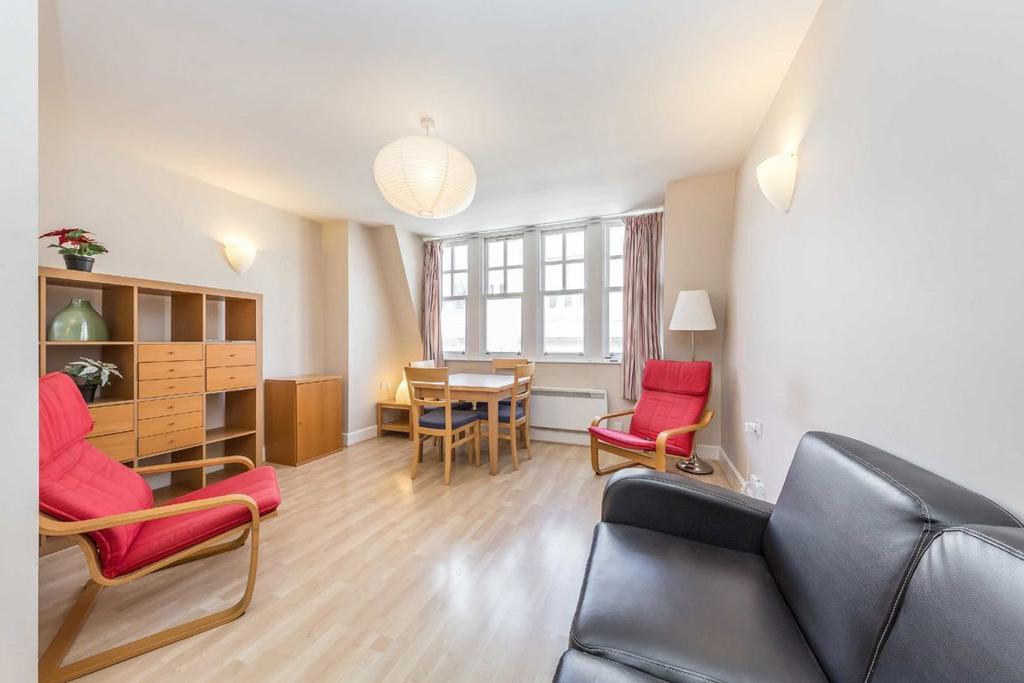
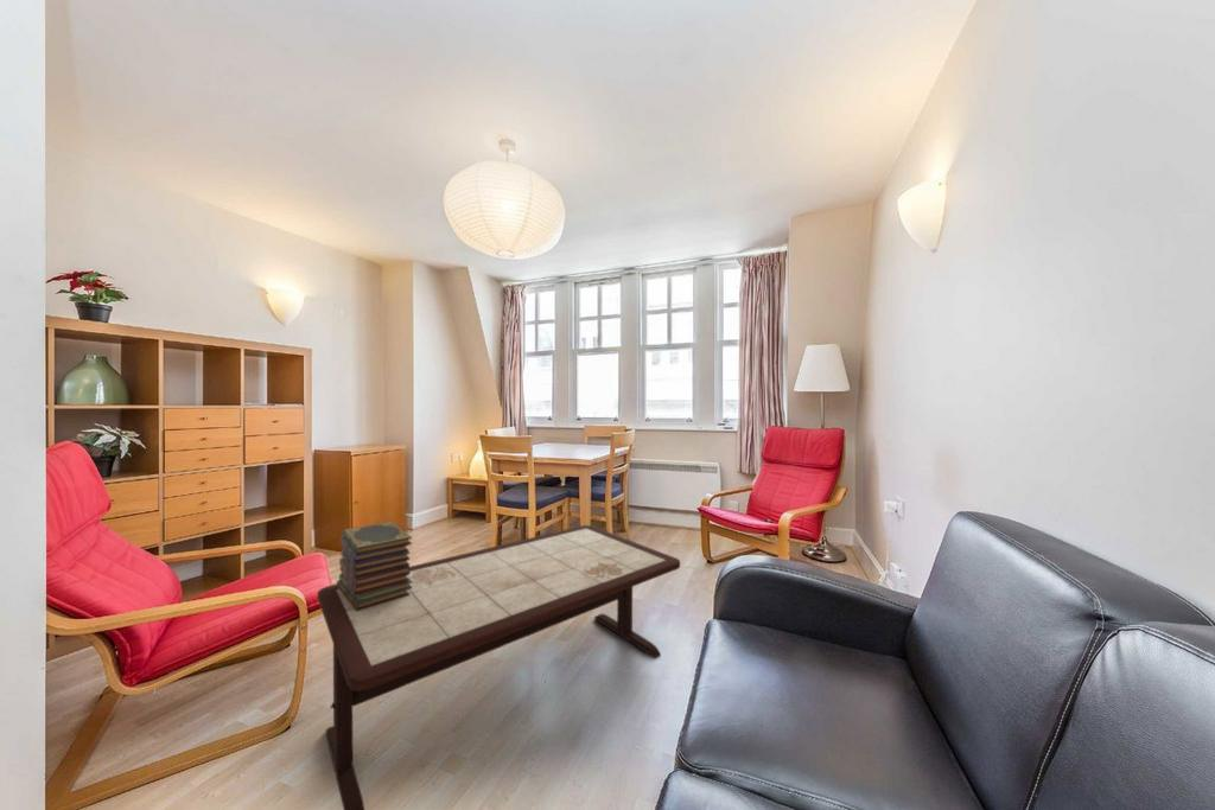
+ book stack [336,521,413,611]
+ coffee table [317,524,681,810]
